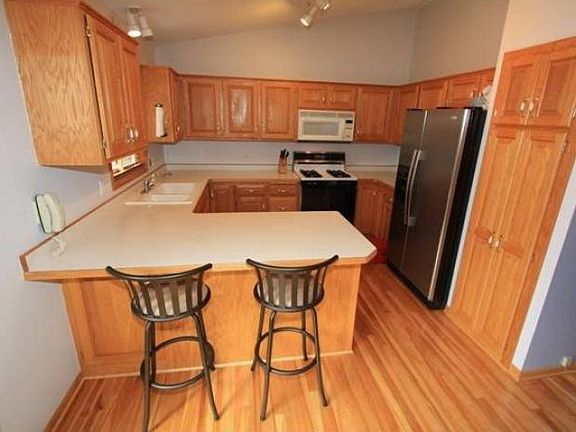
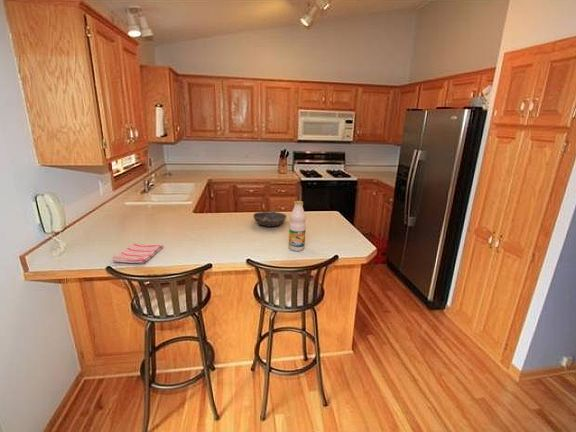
+ bottle [288,200,307,252]
+ bowl [252,210,287,228]
+ dish towel [111,242,164,265]
